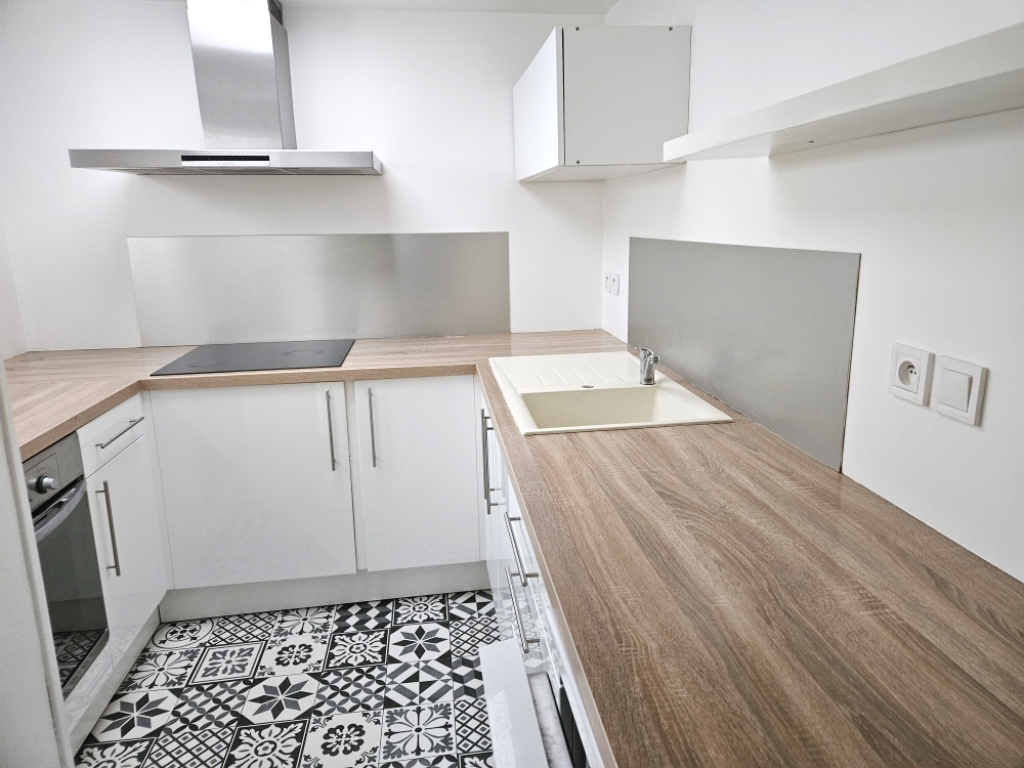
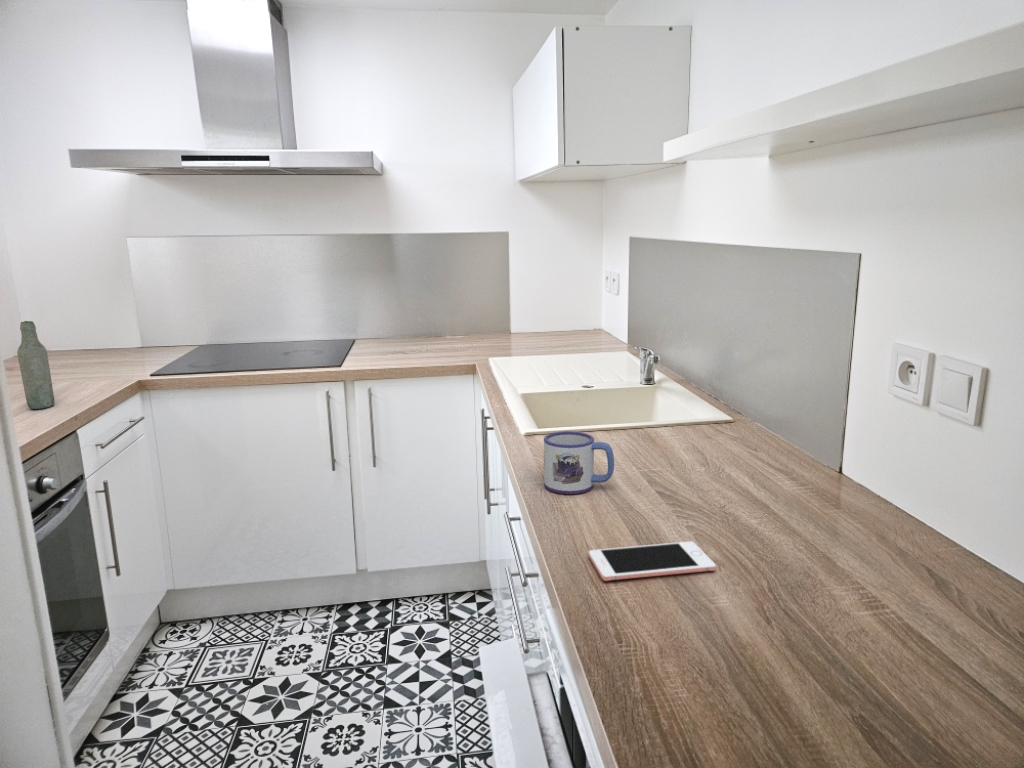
+ bottle [16,320,56,410]
+ cell phone [588,541,717,582]
+ mug [543,430,615,495]
